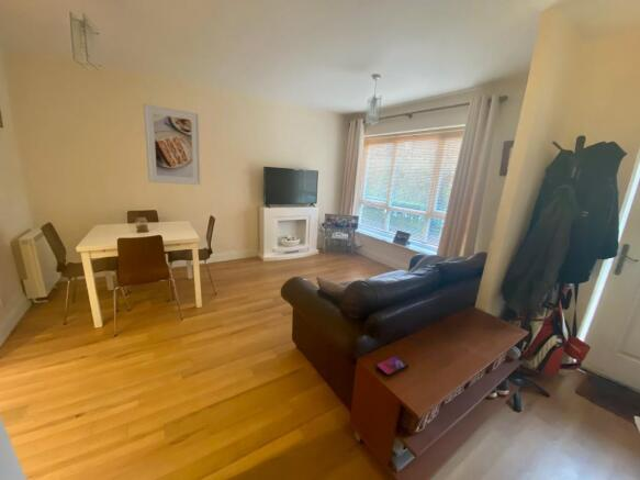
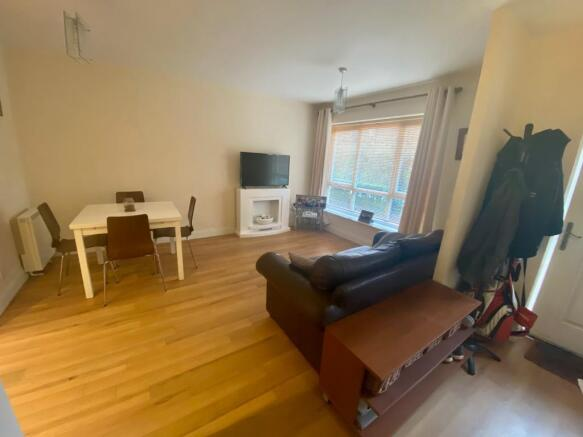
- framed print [143,102,202,186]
- smartphone [375,354,409,377]
